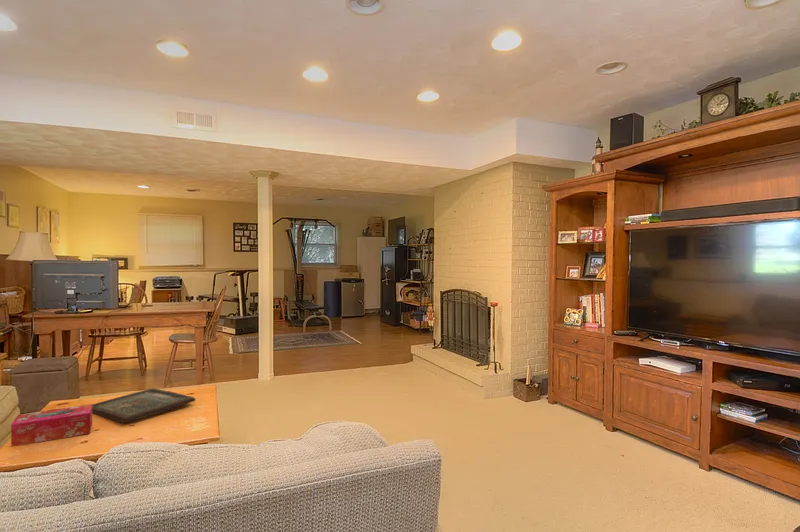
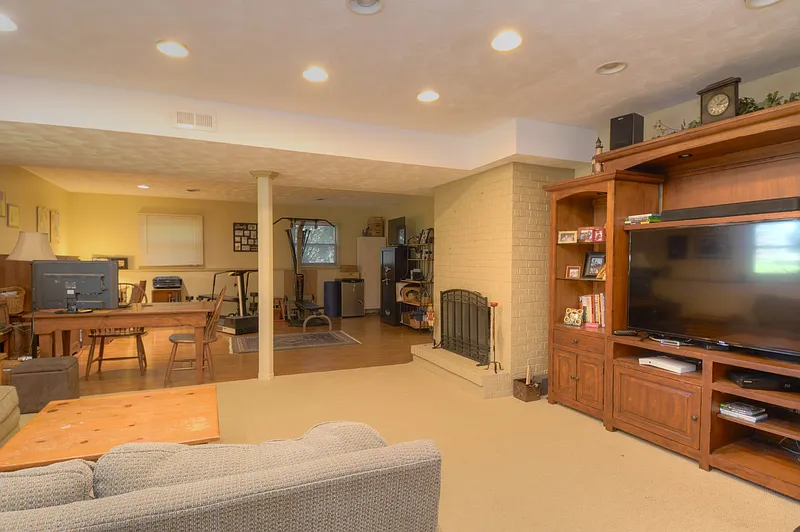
- tissue box [10,403,93,448]
- board game [92,387,197,424]
